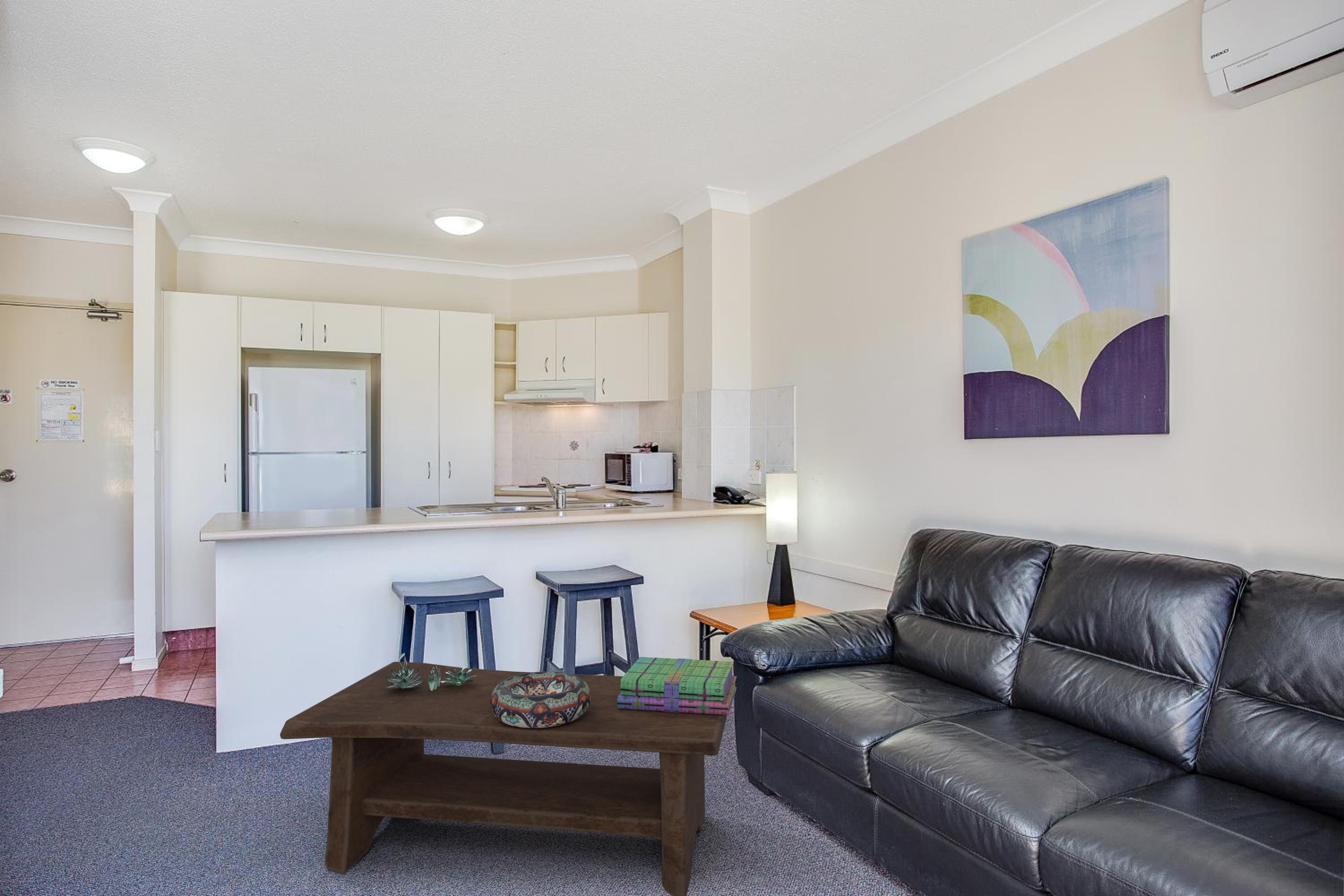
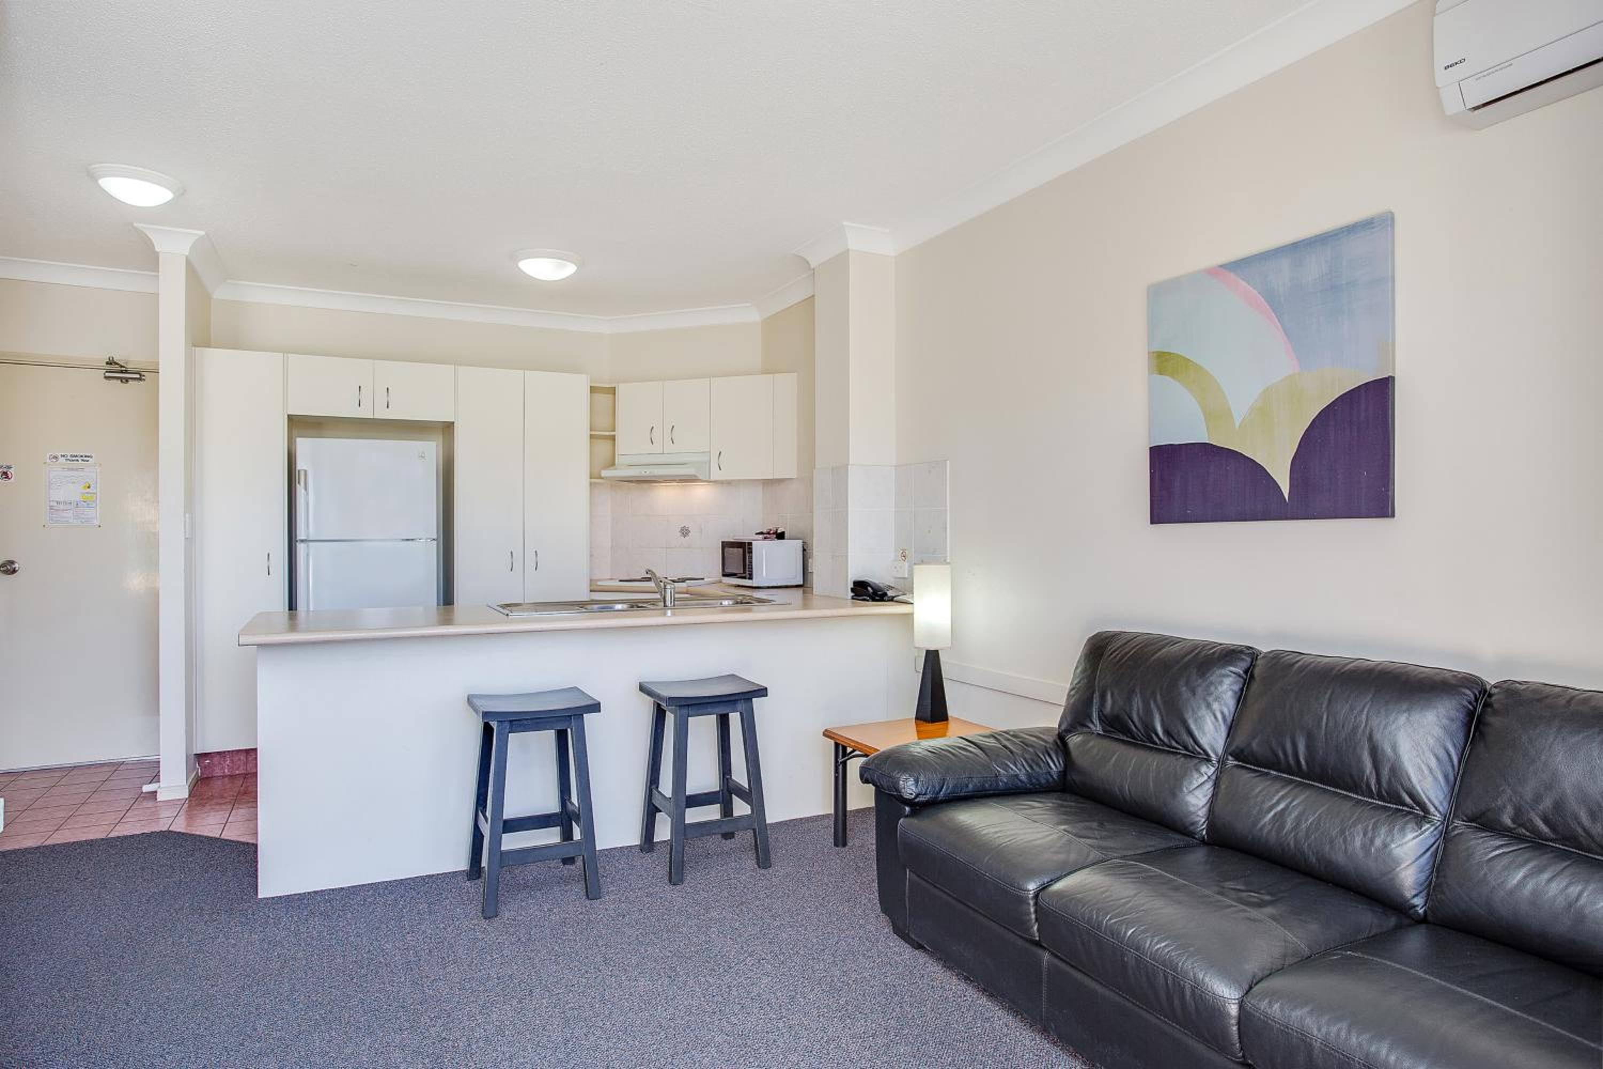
- stack of books [617,656,737,715]
- coffee table [280,661,728,896]
- decorative bowl [490,671,591,728]
- succulent plant [383,653,474,691]
